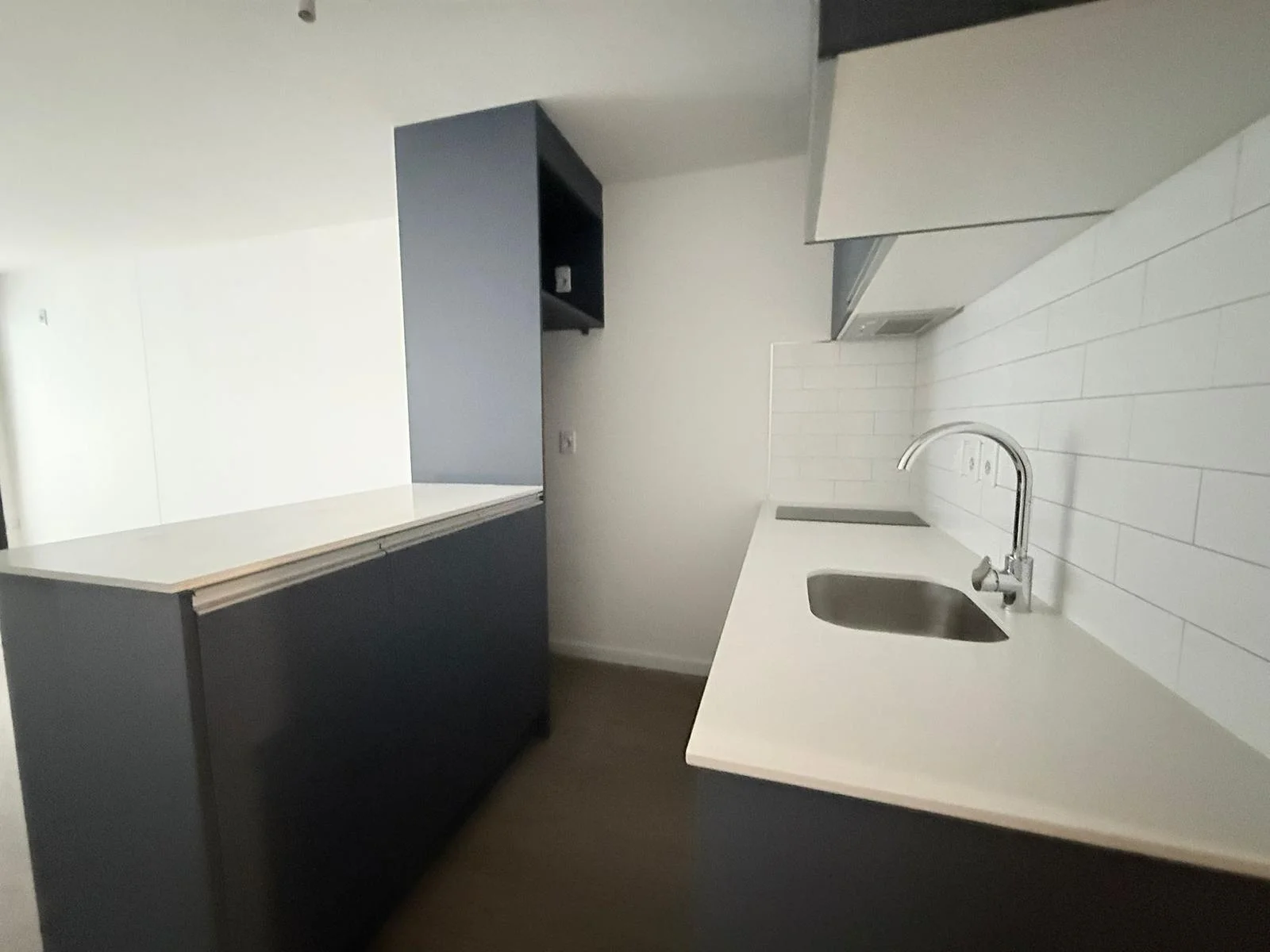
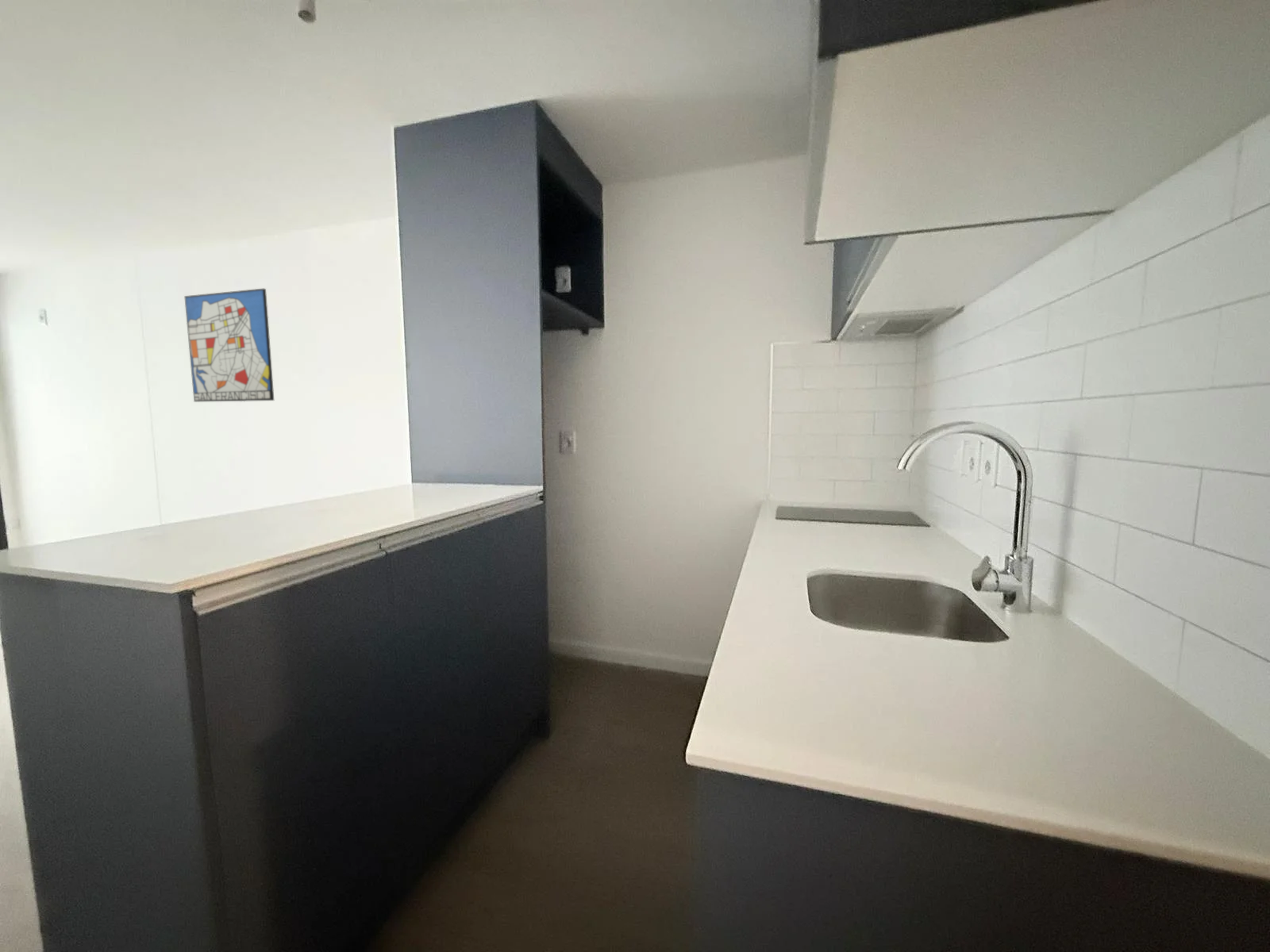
+ wall art [183,288,275,402]
